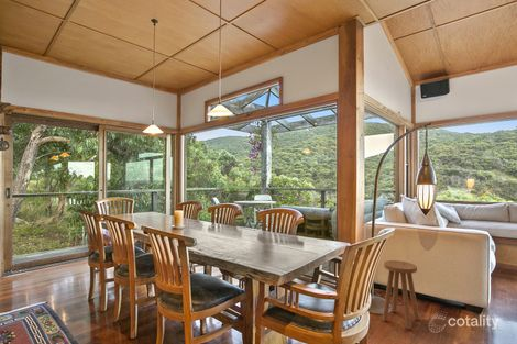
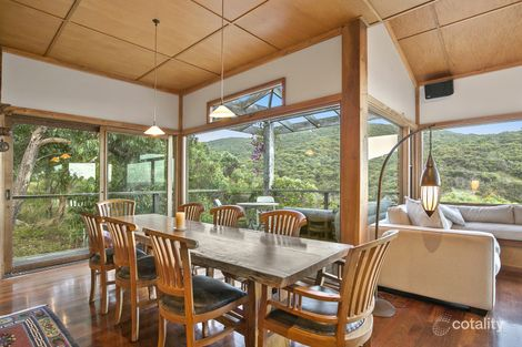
- stool [382,259,420,331]
